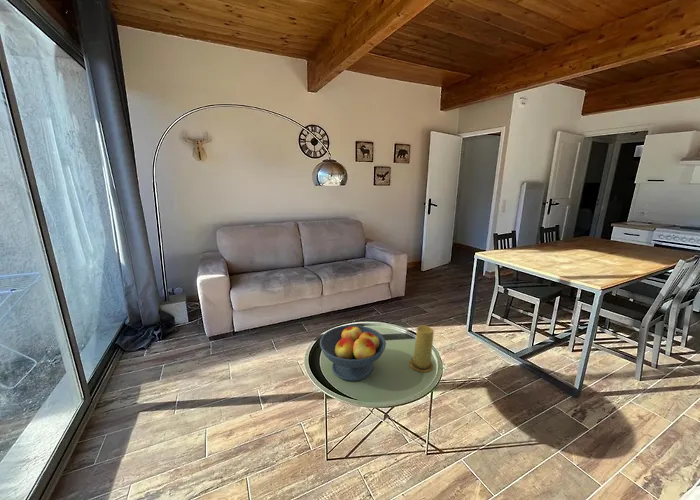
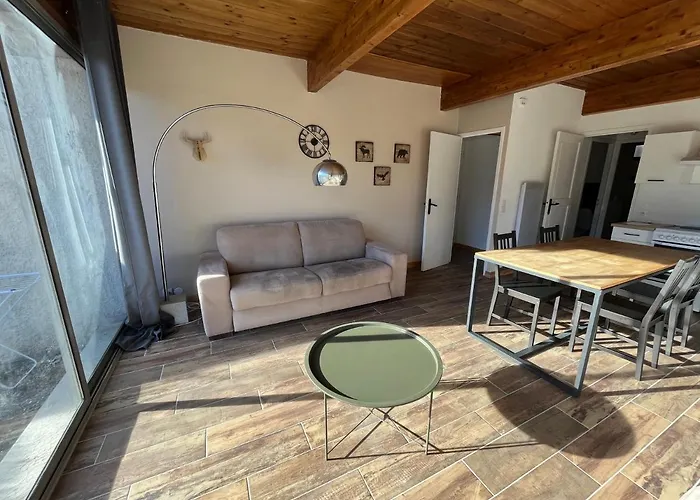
- fruit bowl [319,324,387,382]
- candle [409,324,435,373]
